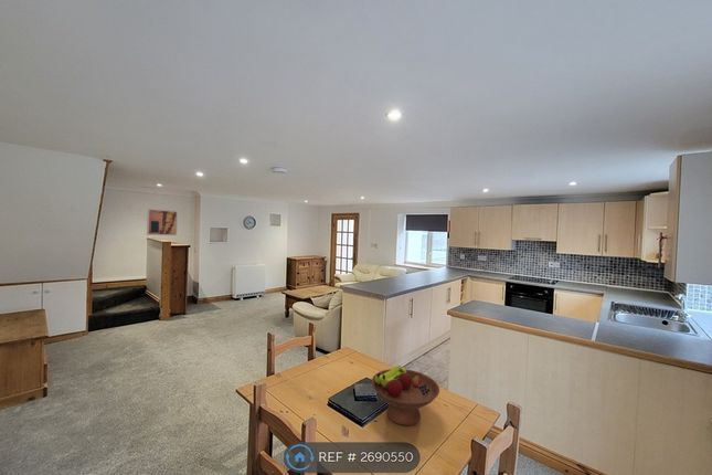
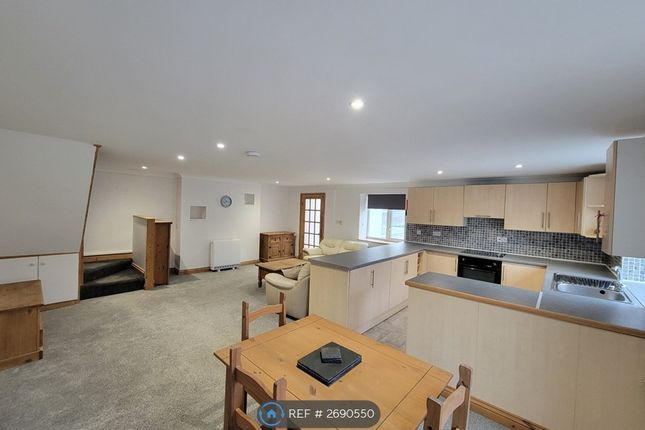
- fruit bowl [371,365,440,426]
- wall art [146,208,179,236]
